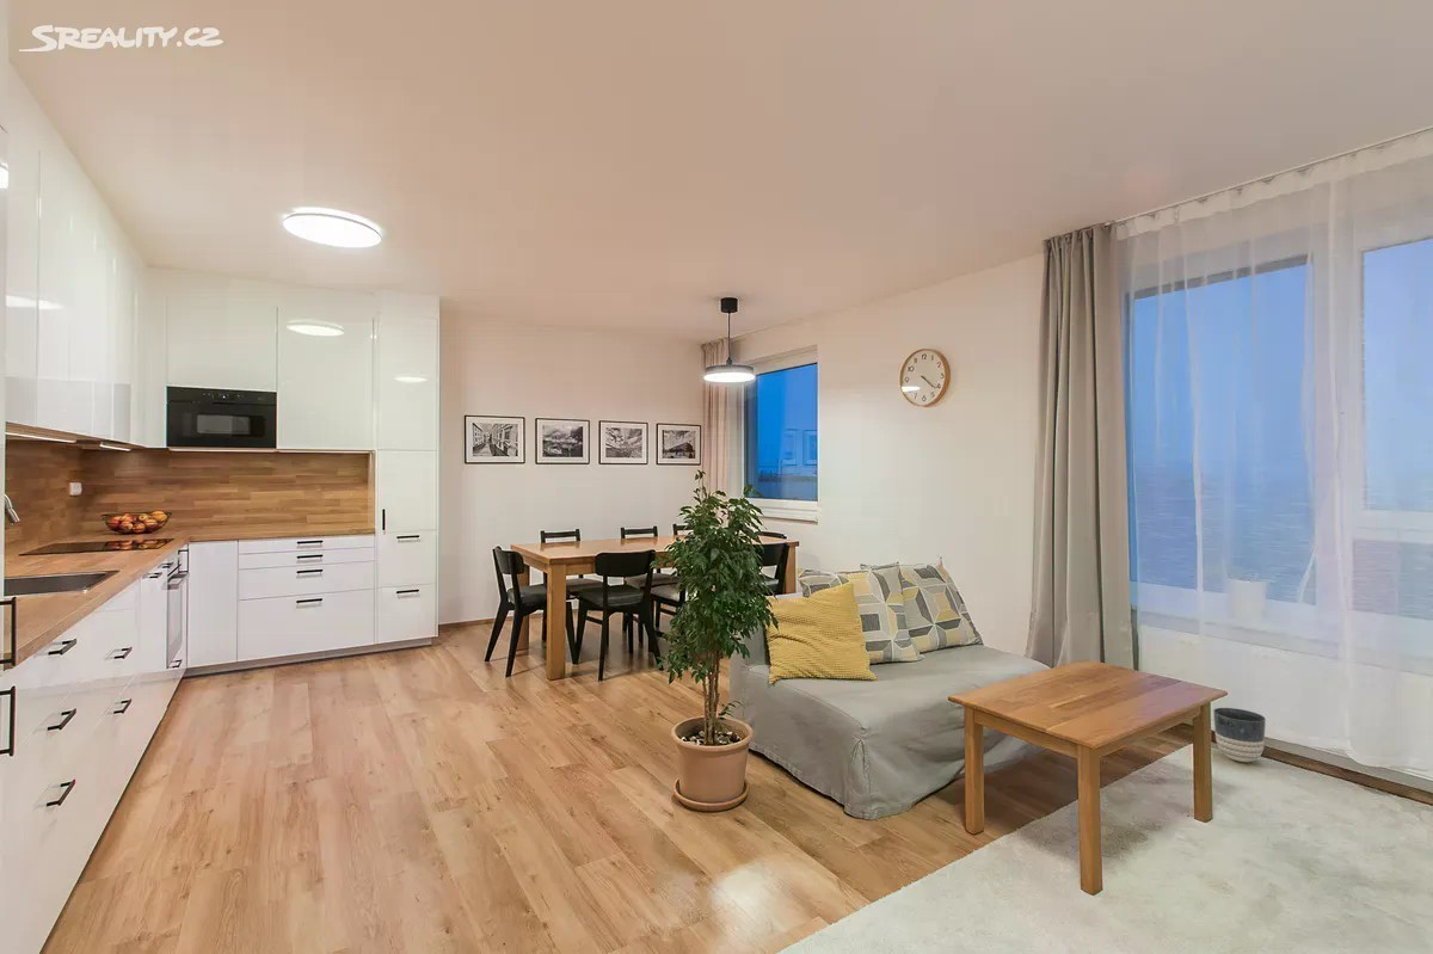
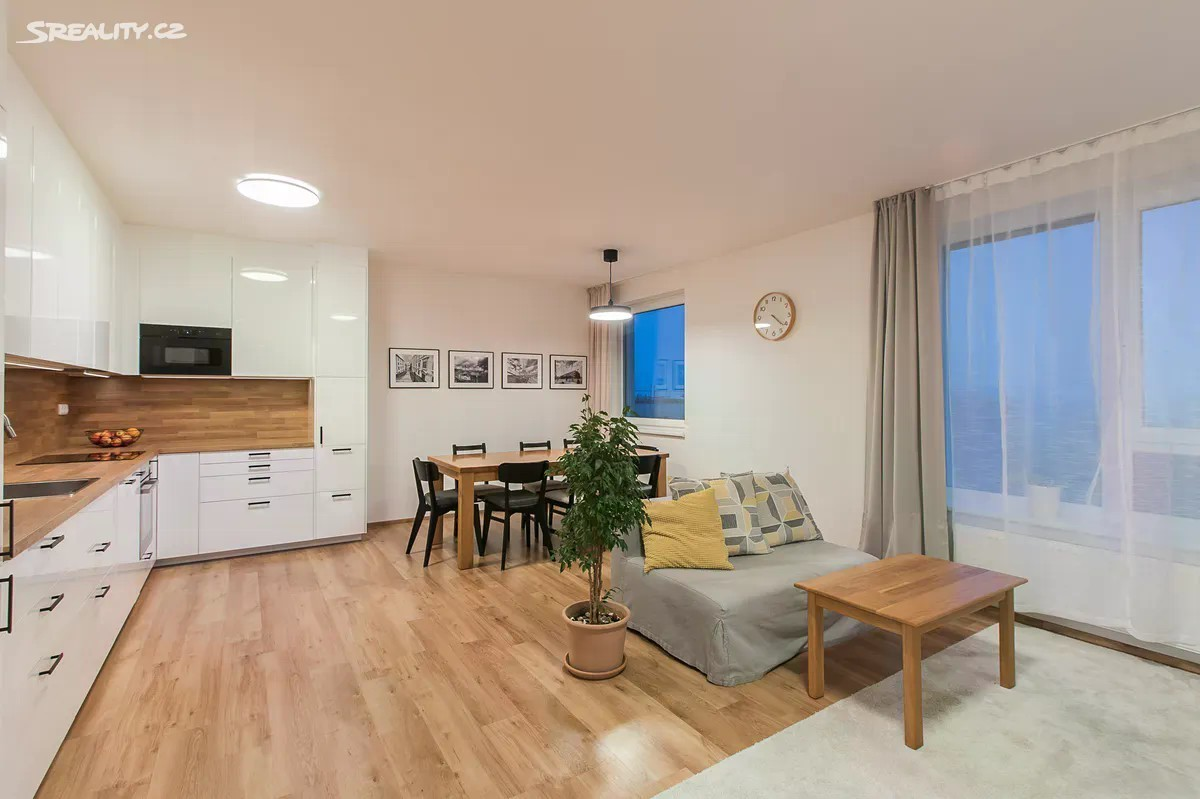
- planter [1212,707,1267,763]
